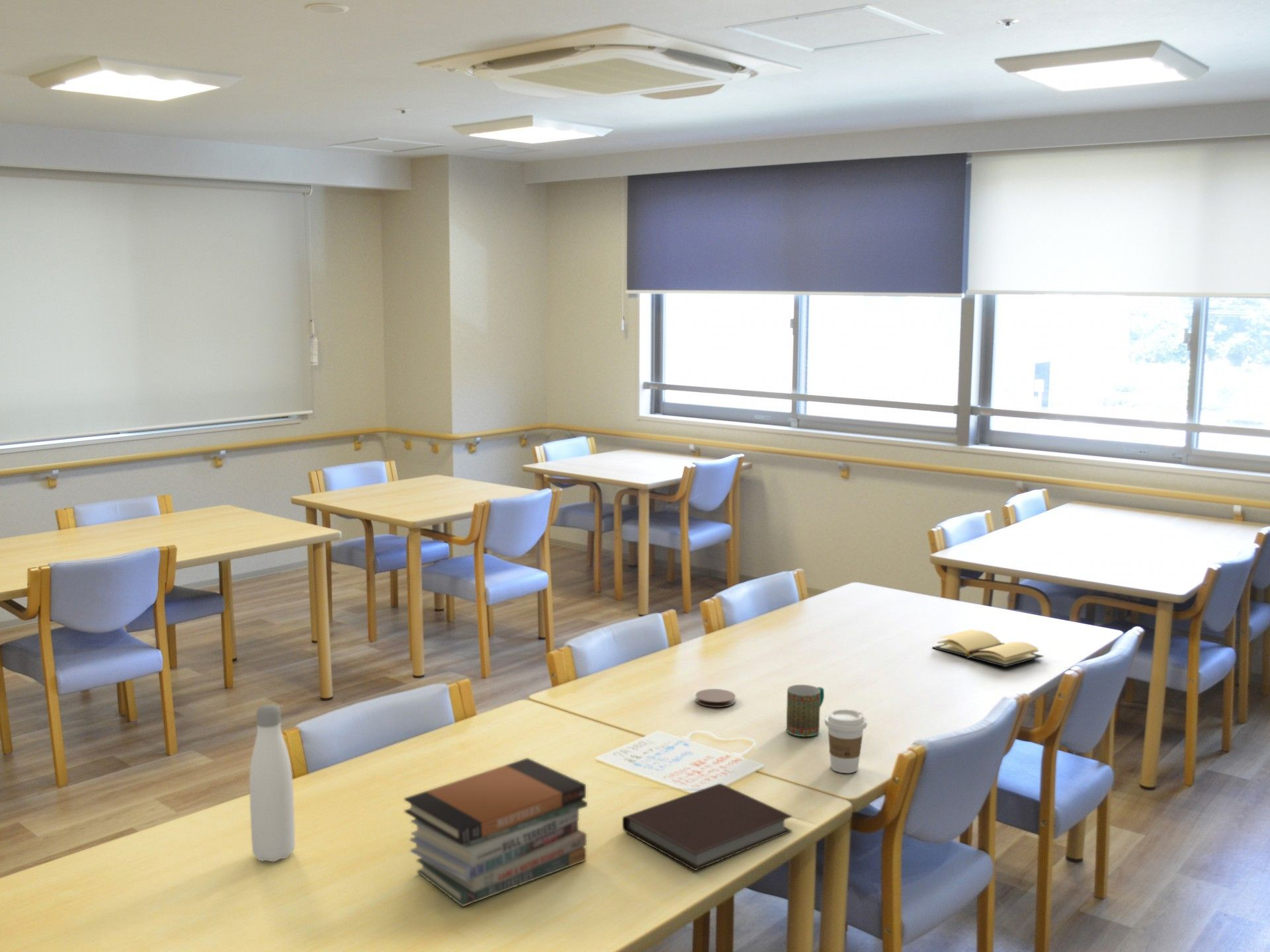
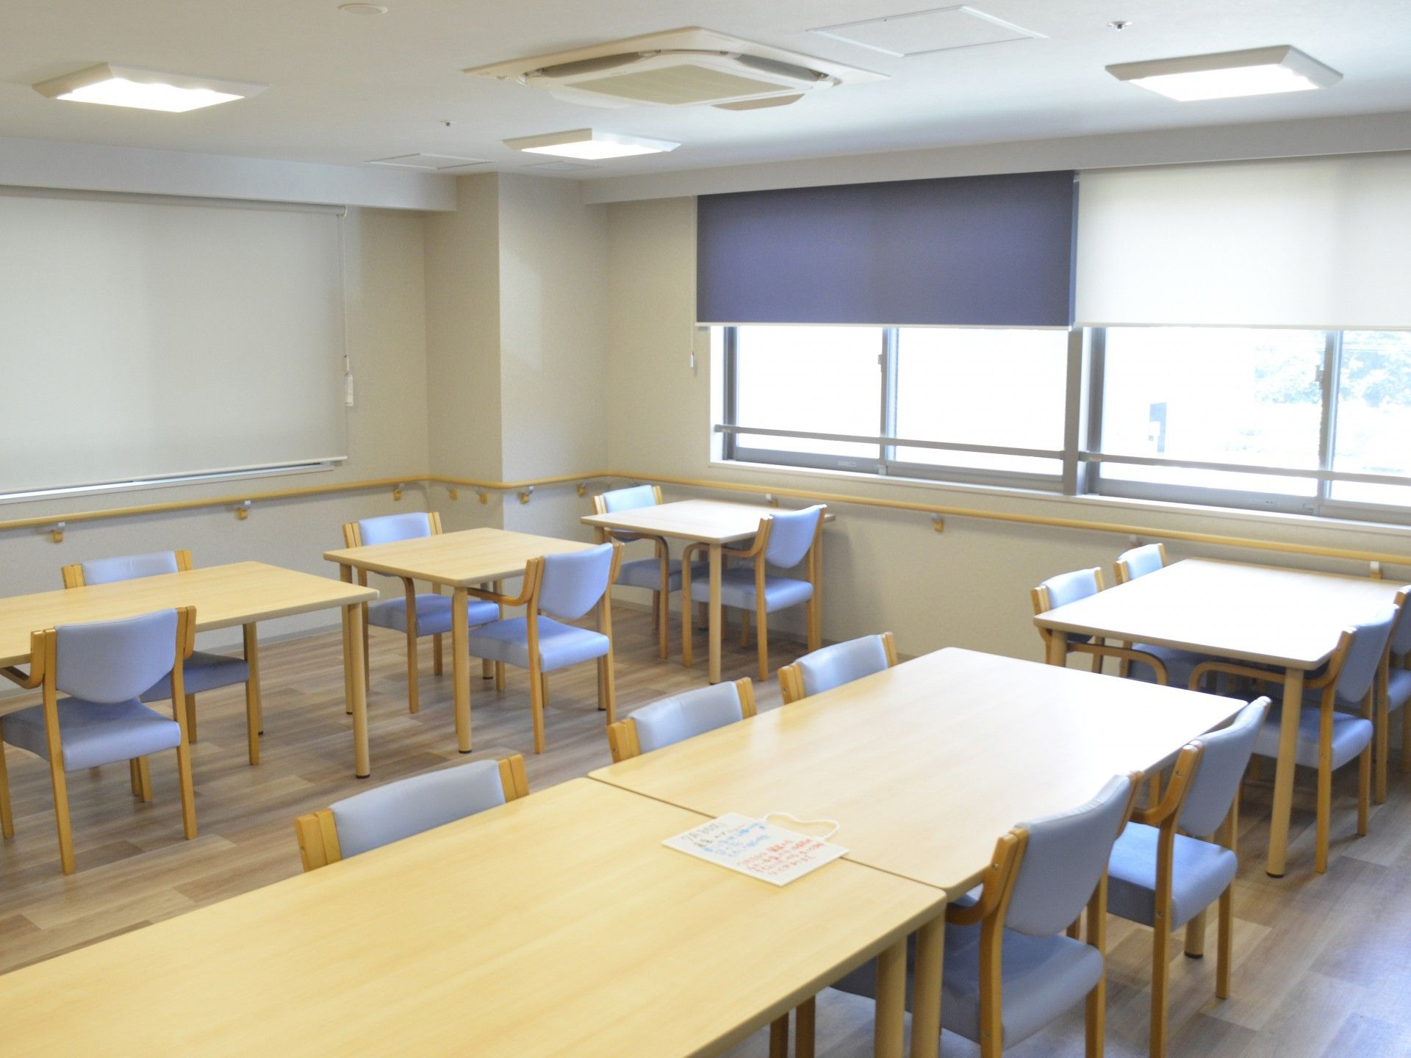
- coaster [695,688,736,708]
- coffee cup [824,708,868,773]
- book [931,629,1044,668]
- water bottle [249,703,296,863]
- book stack [403,757,588,908]
- notebook [622,783,794,871]
- mug [786,684,825,737]
